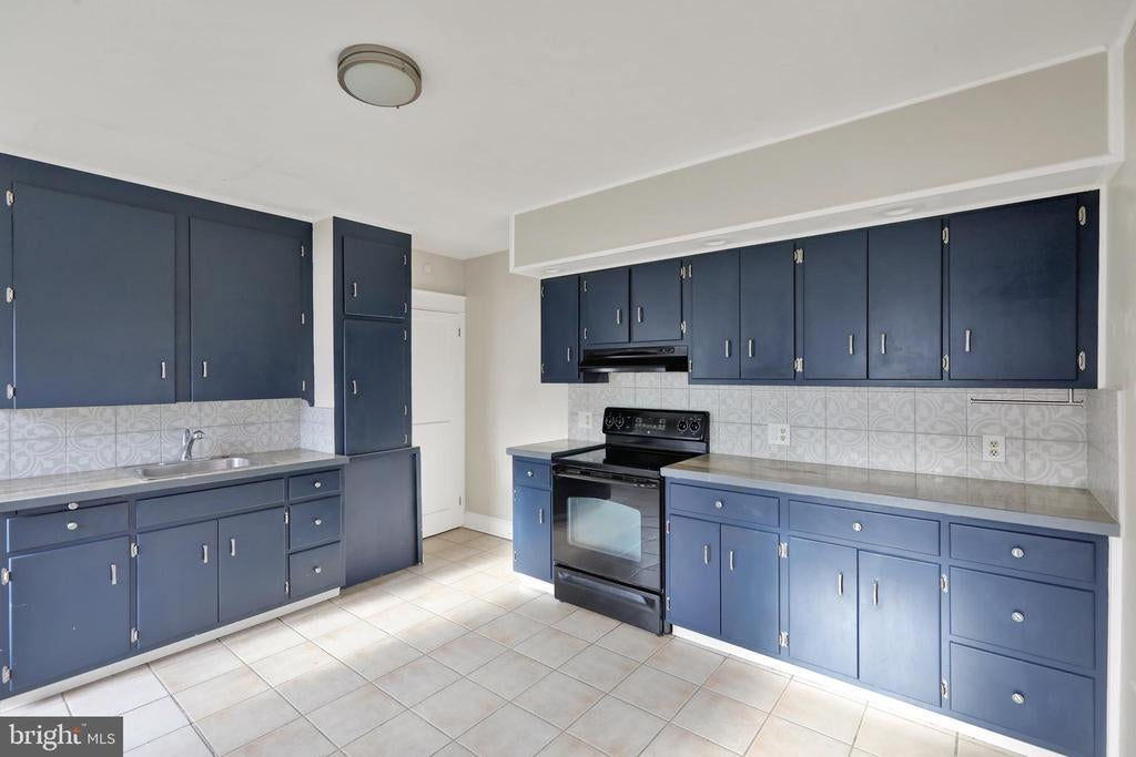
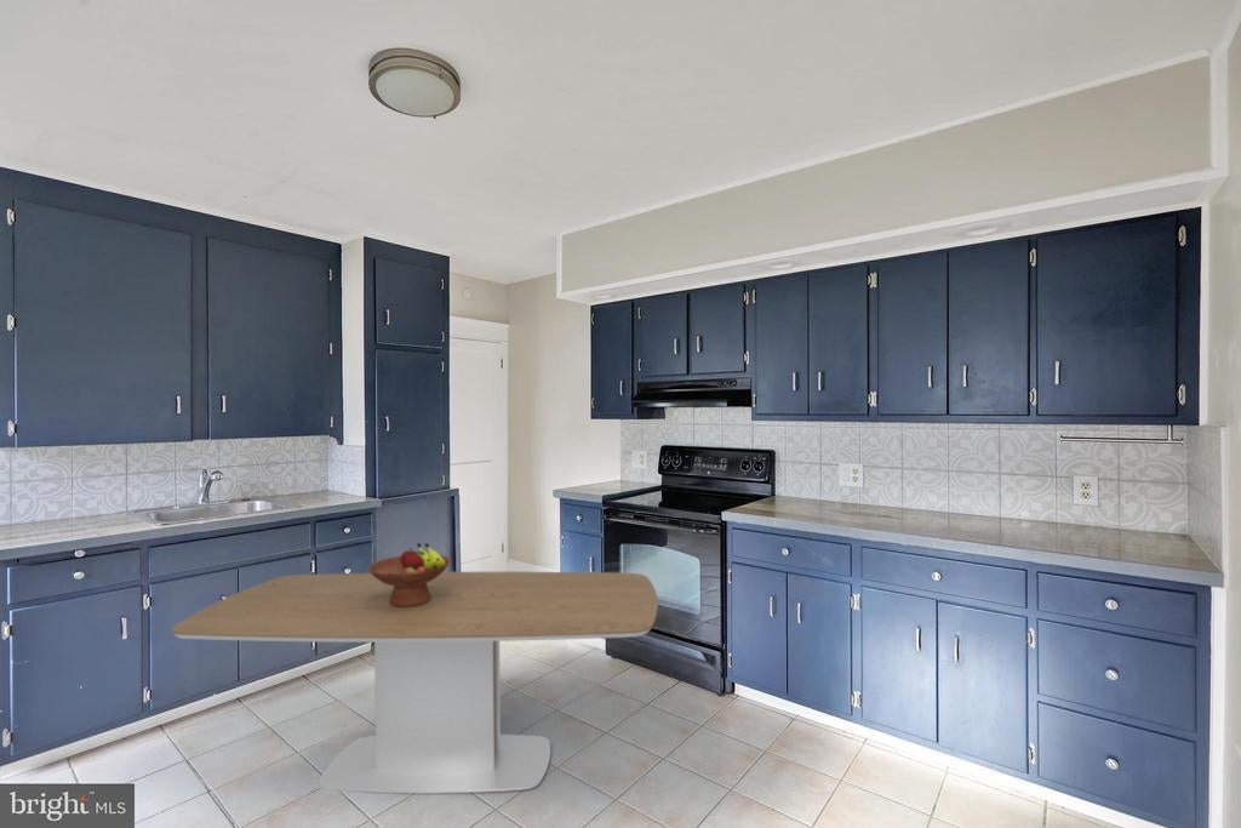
+ dining table [171,571,659,795]
+ fruit bowl [366,542,452,607]
